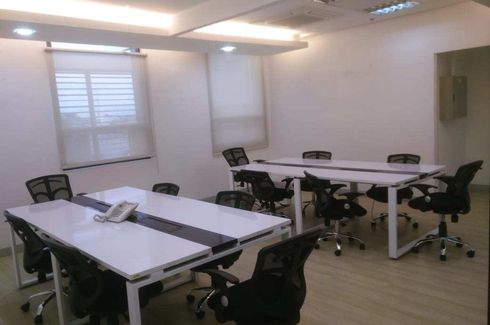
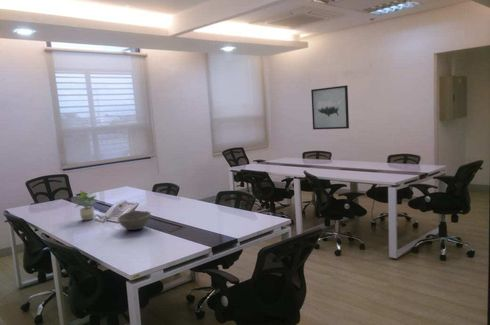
+ wall art [310,85,350,131]
+ potted plant [70,190,97,221]
+ bowl [116,210,152,231]
